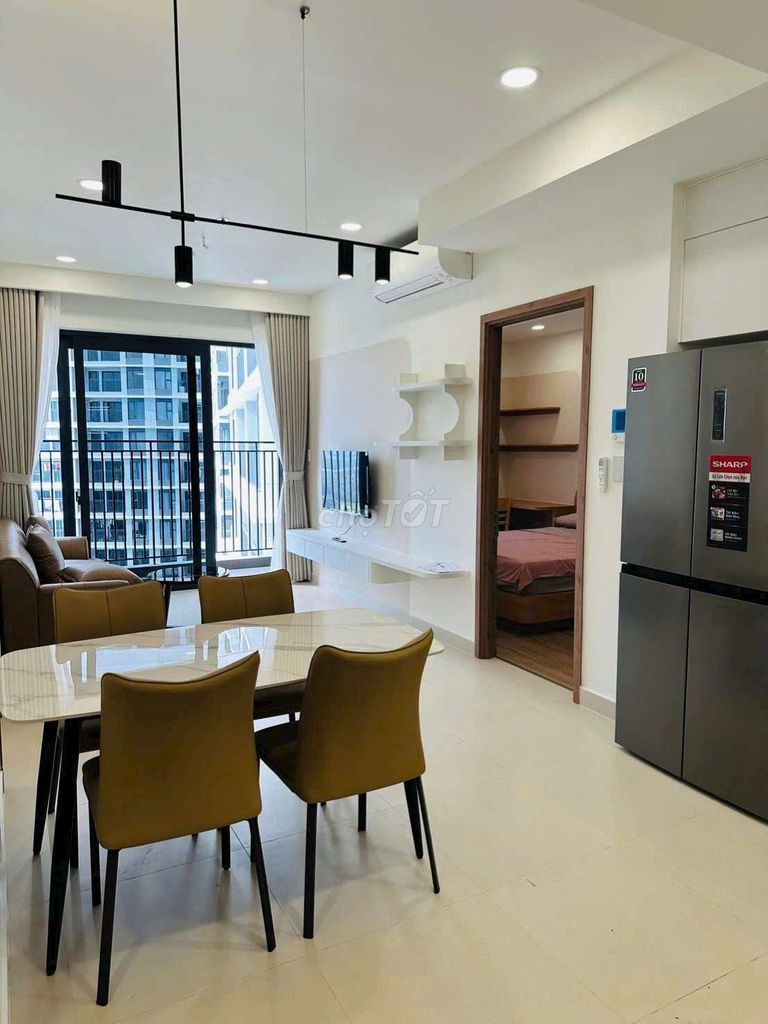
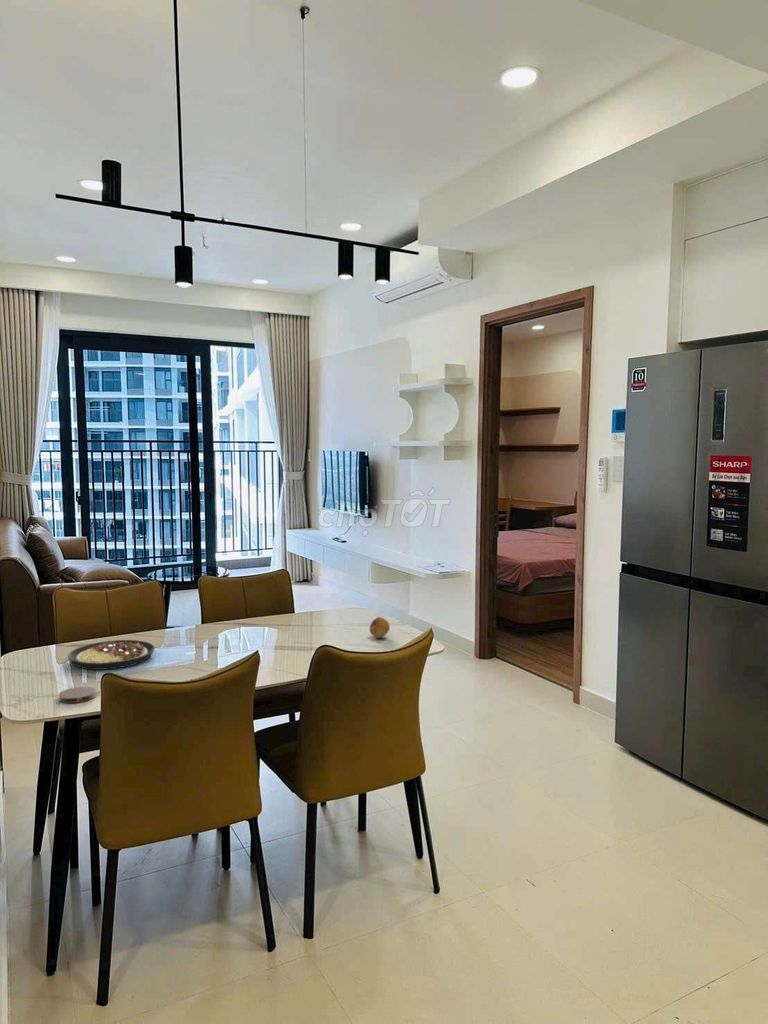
+ coaster [58,686,97,704]
+ plate [67,639,156,671]
+ fruit [369,616,391,639]
